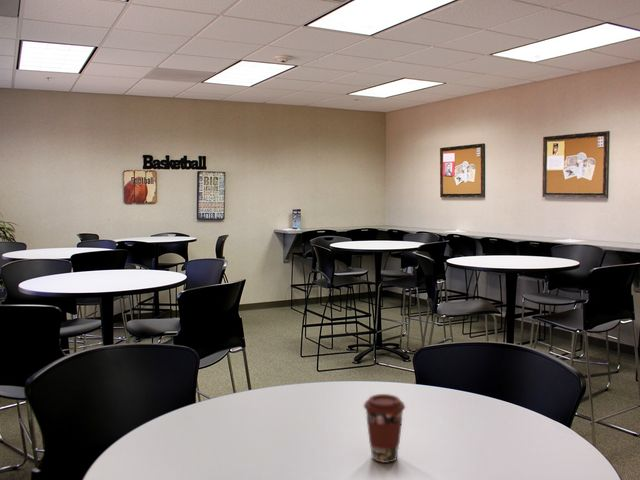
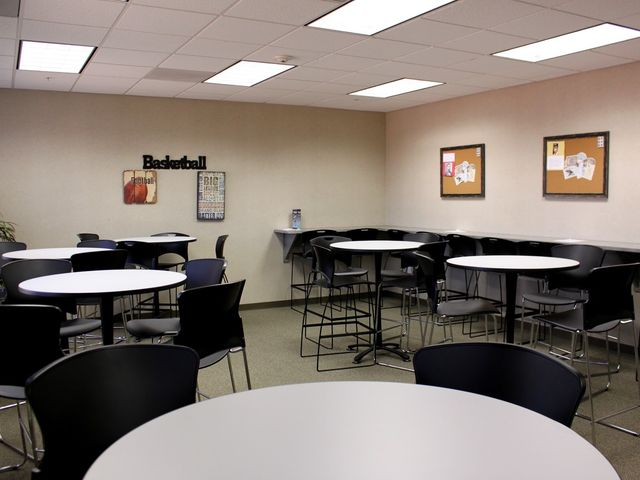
- coffee cup [363,393,406,464]
